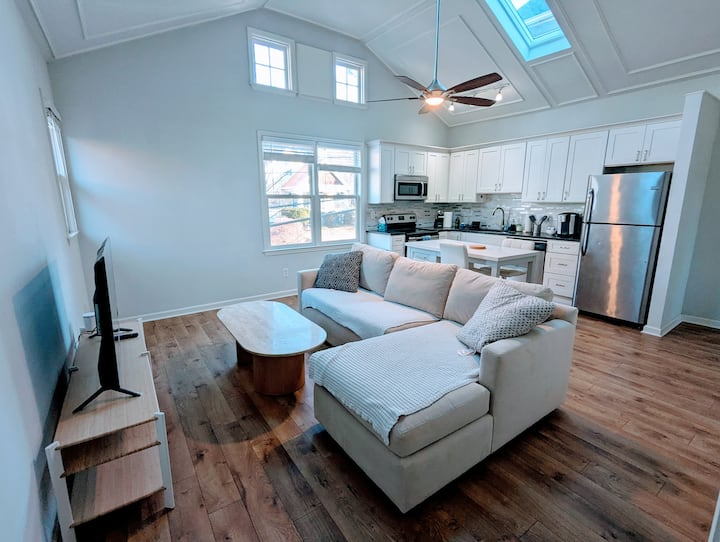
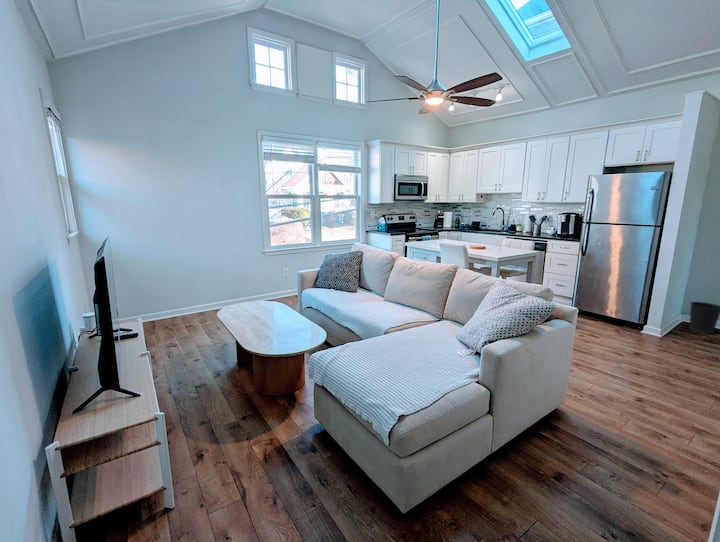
+ wastebasket [688,301,720,334]
